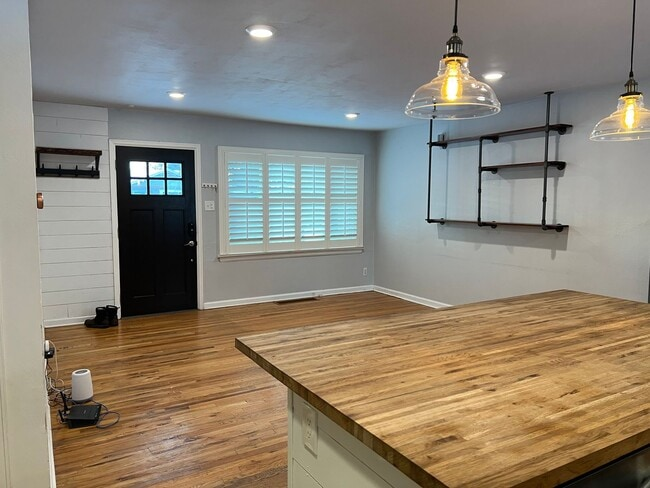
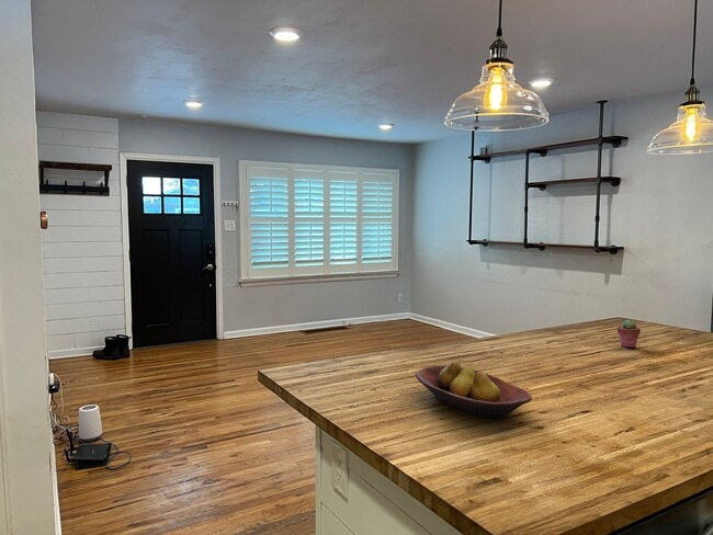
+ fruit bowl [415,361,533,420]
+ potted succulent [616,319,642,349]
